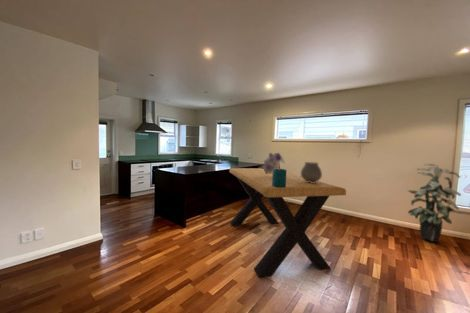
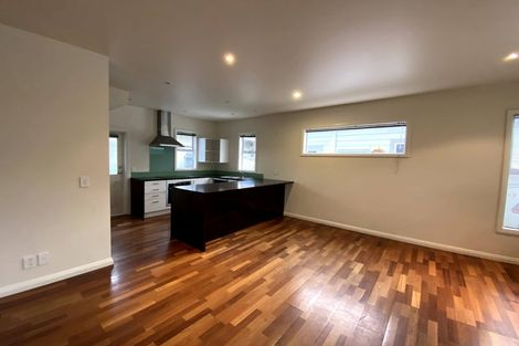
- dining table [229,164,347,278]
- indoor plant [406,163,462,243]
- ceramic pot [300,161,323,183]
- bouquet [260,152,286,174]
